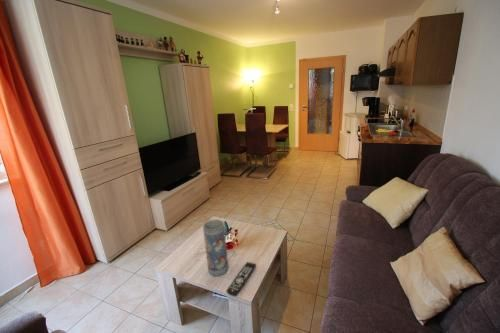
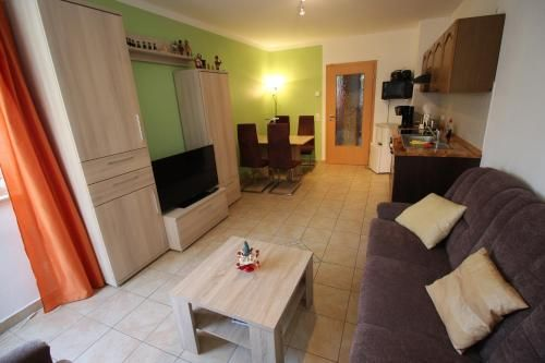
- remote control [225,261,257,297]
- vase [202,218,229,277]
